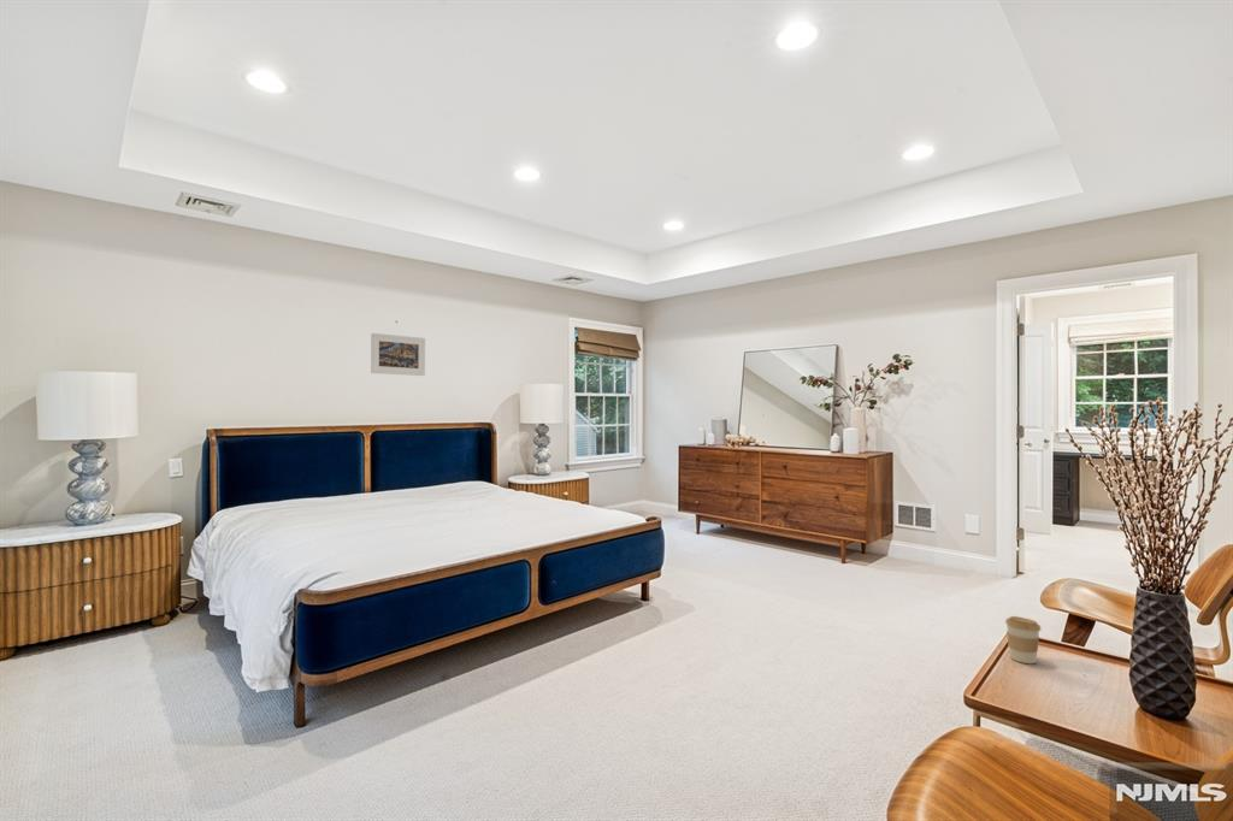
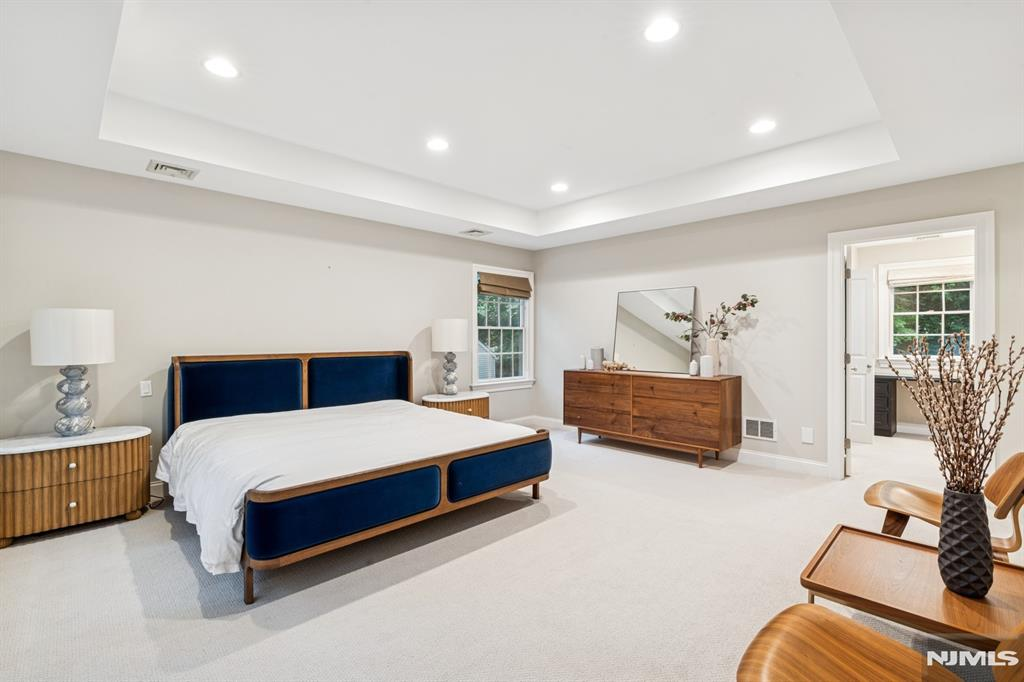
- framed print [370,332,426,377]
- coffee cup [1004,615,1042,665]
